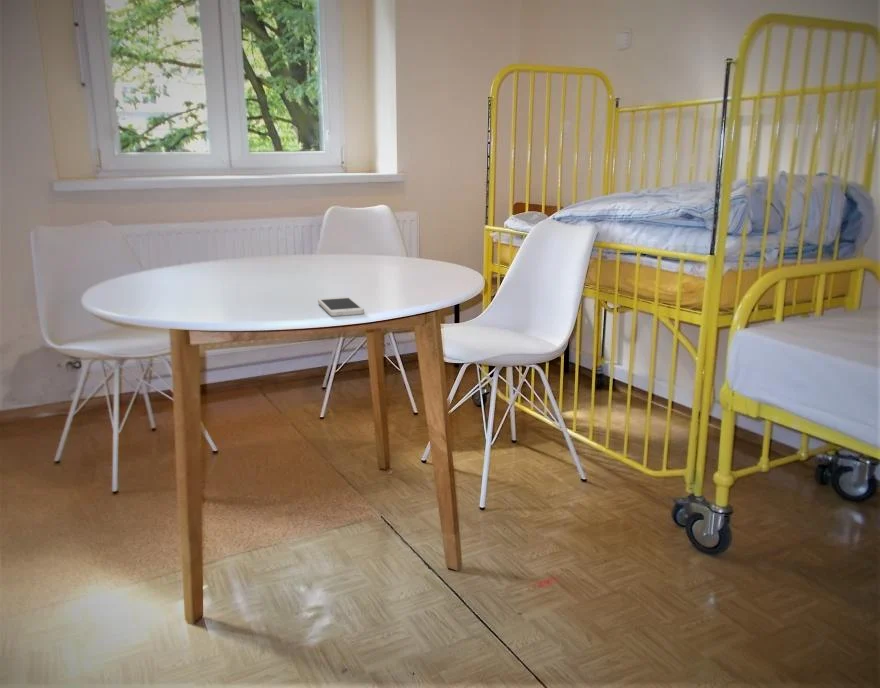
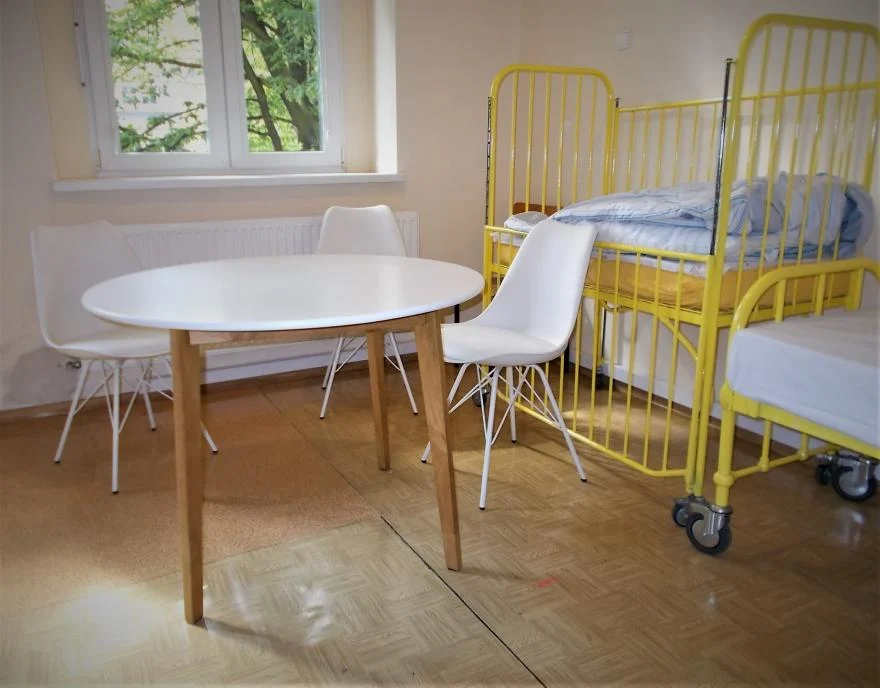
- smartphone [317,296,365,317]
